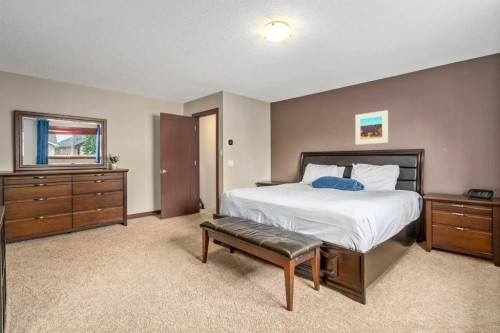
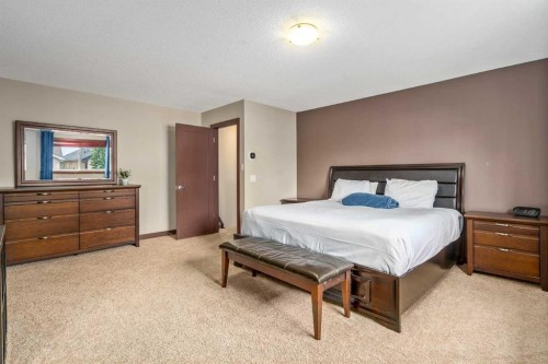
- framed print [354,109,389,146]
